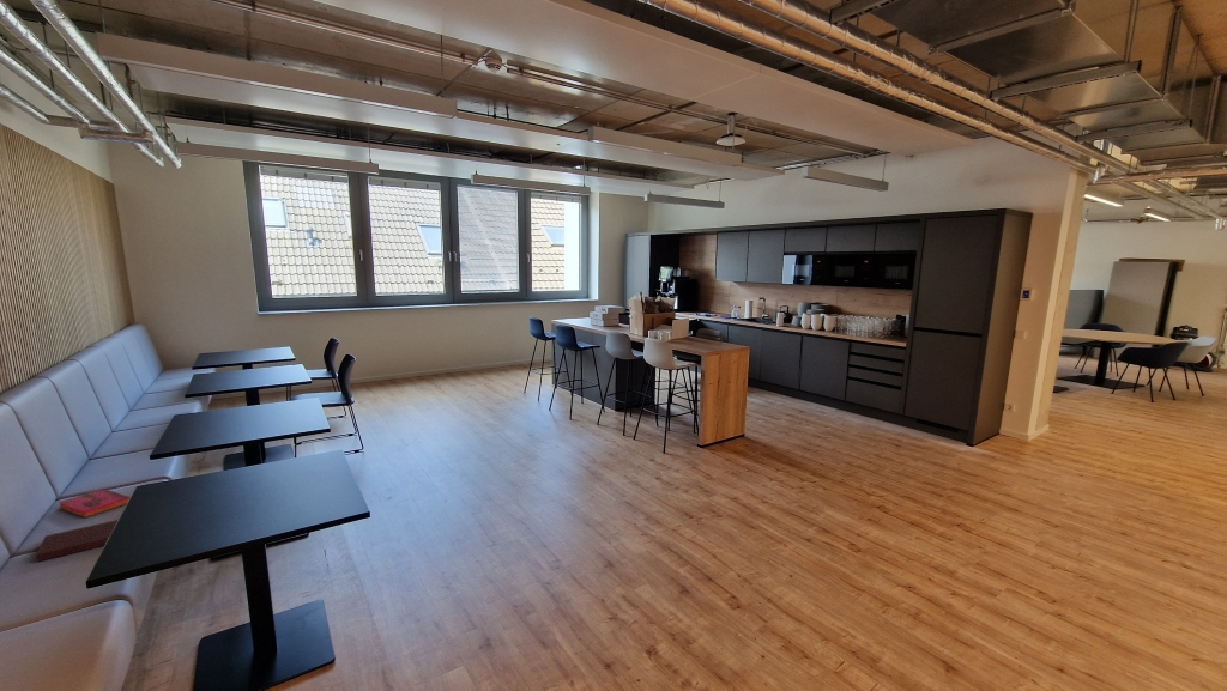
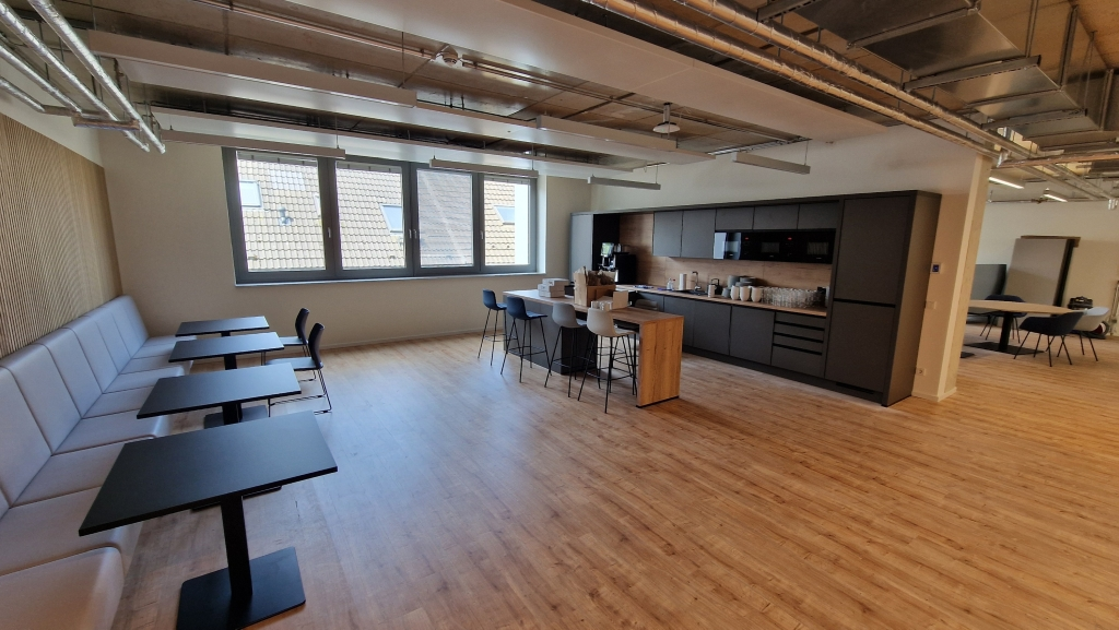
- notebook [35,519,119,563]
- hardback book [56,487,131,519]
